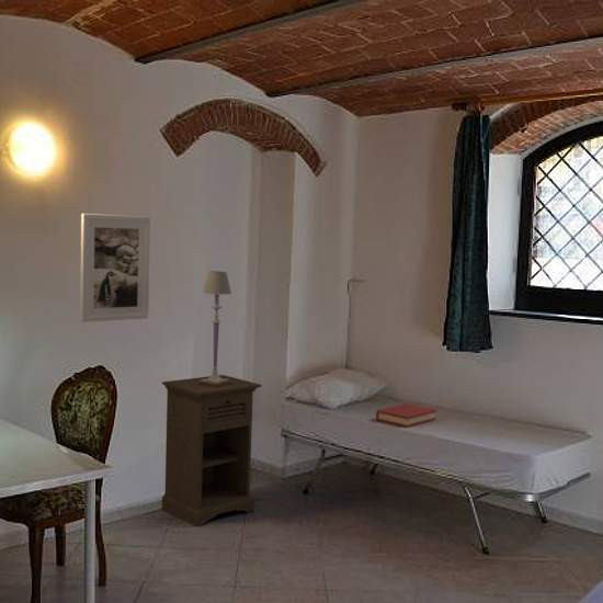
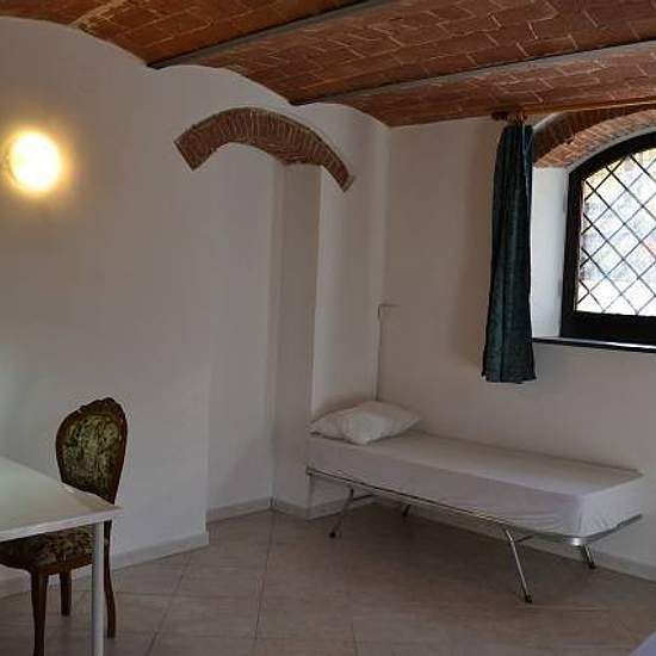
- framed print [79,213,151,323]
- nightstand [161,374,262,527]
- table lamp [200,270,232,387]
- hardback book [375,402,437,429]
